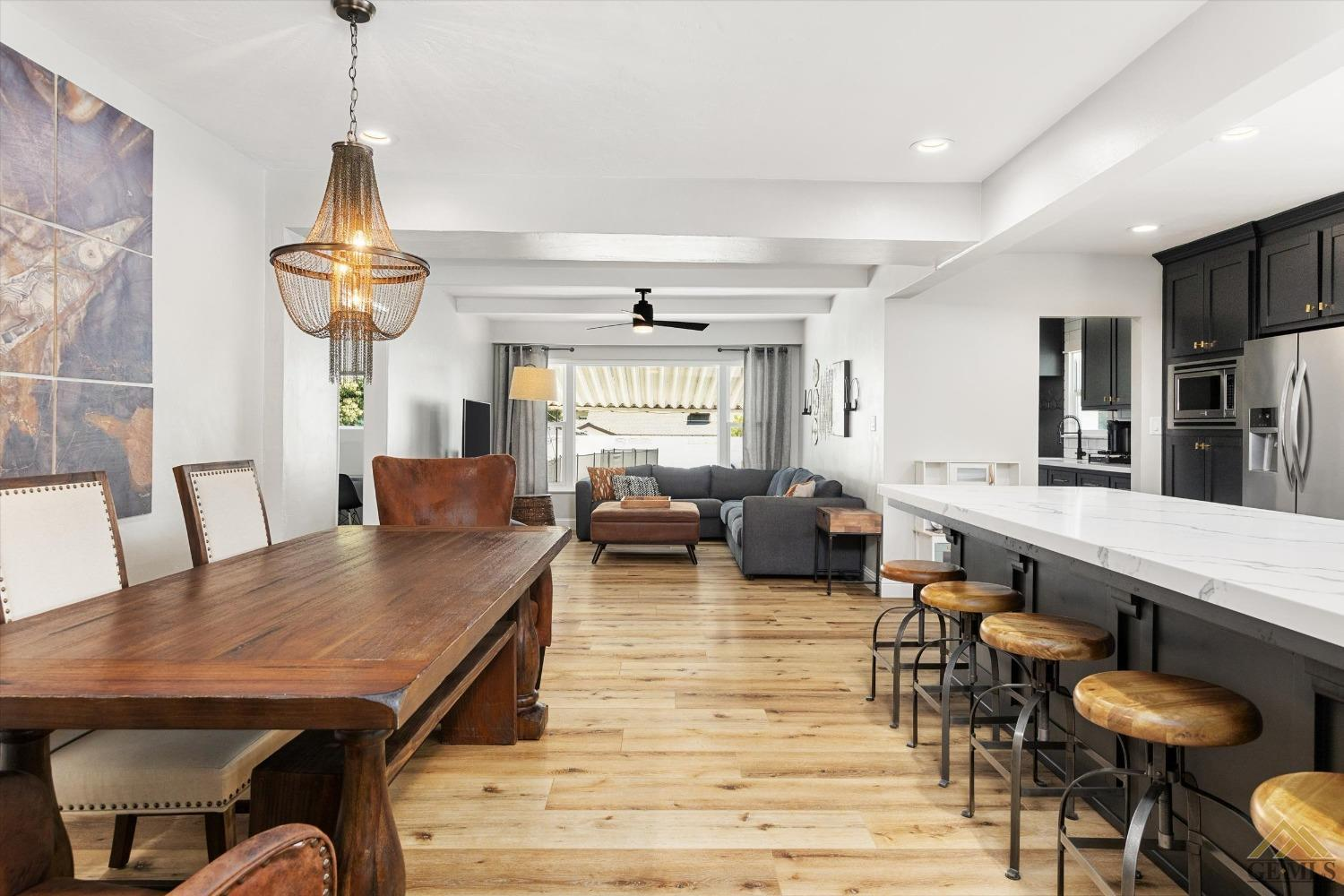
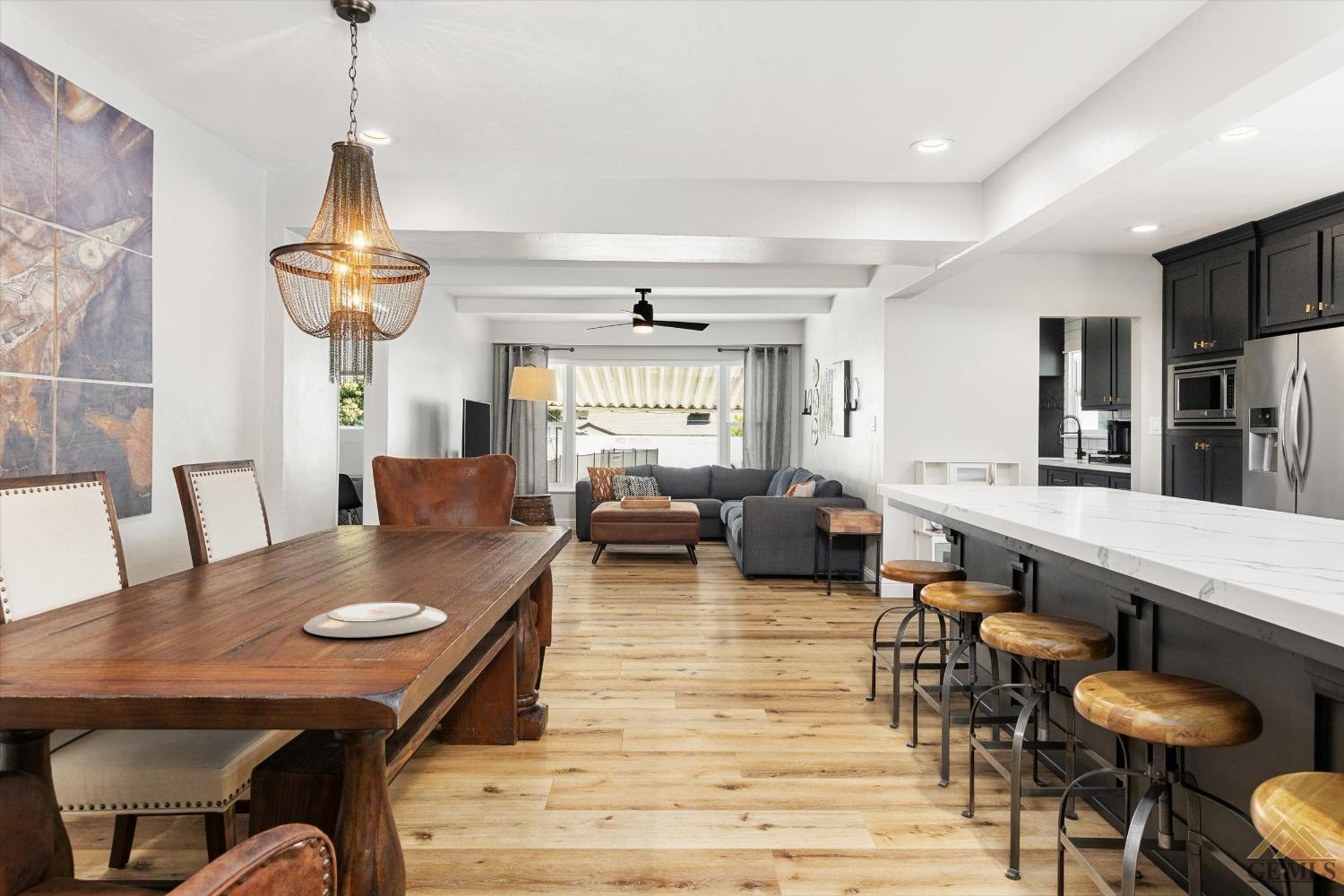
+ plate [303,600,448,639]
